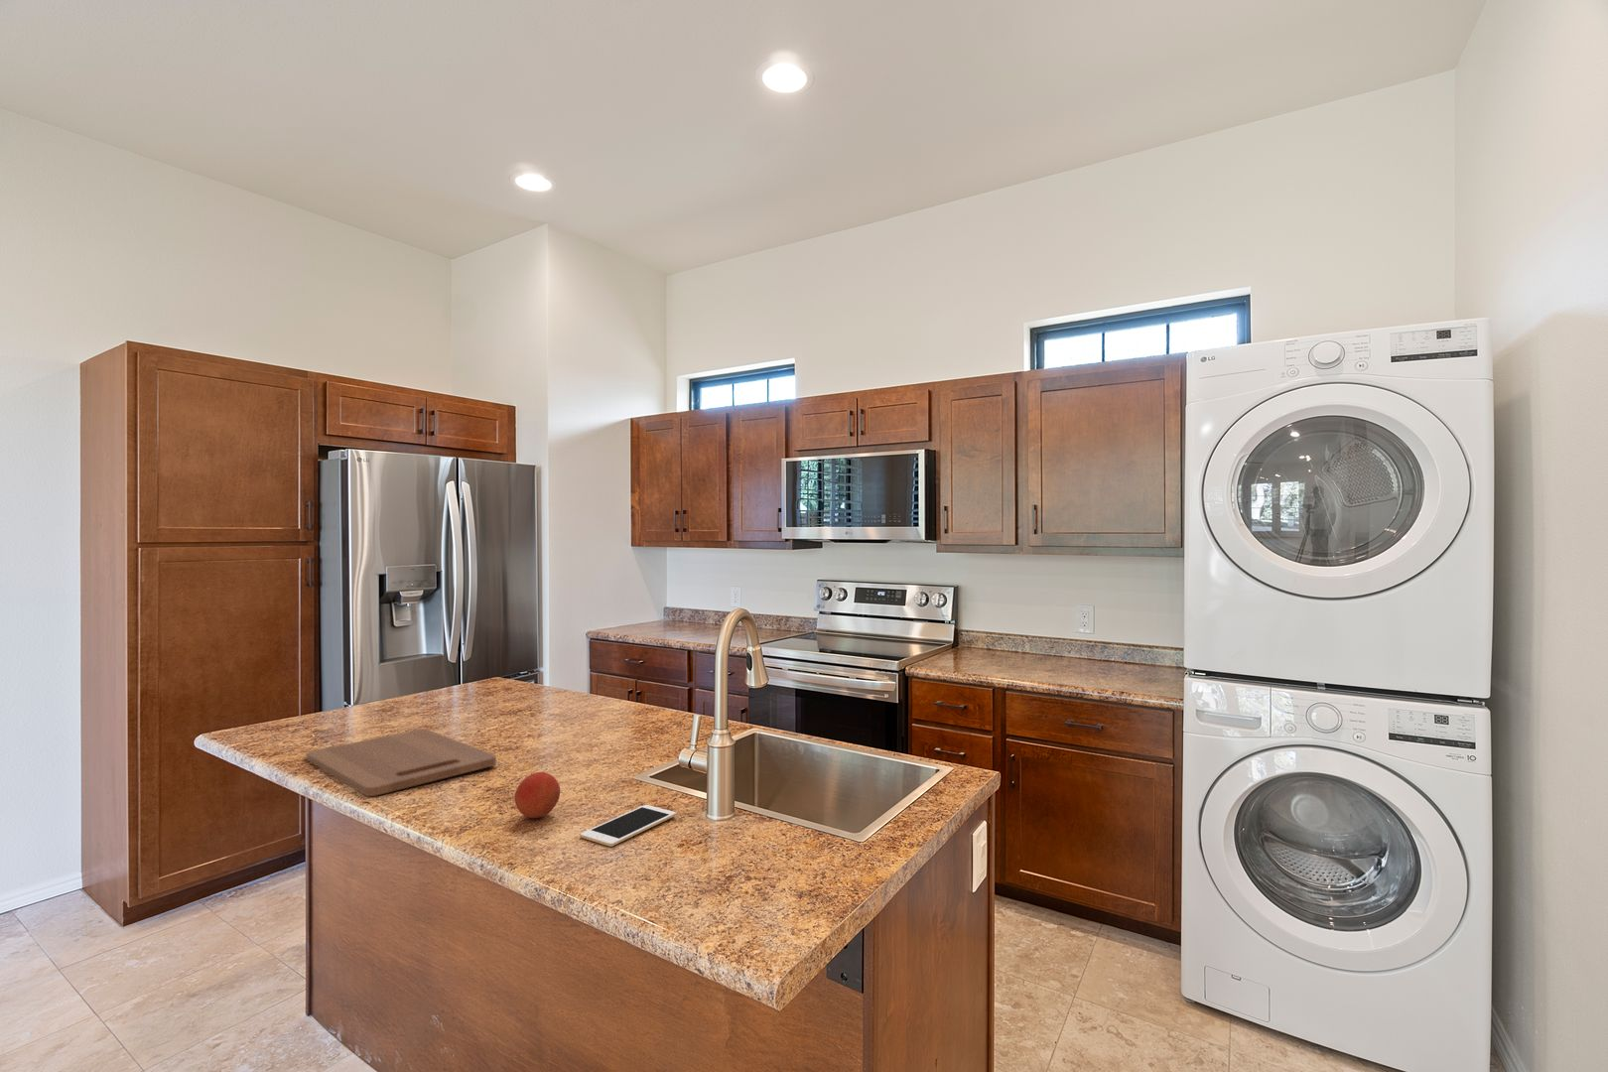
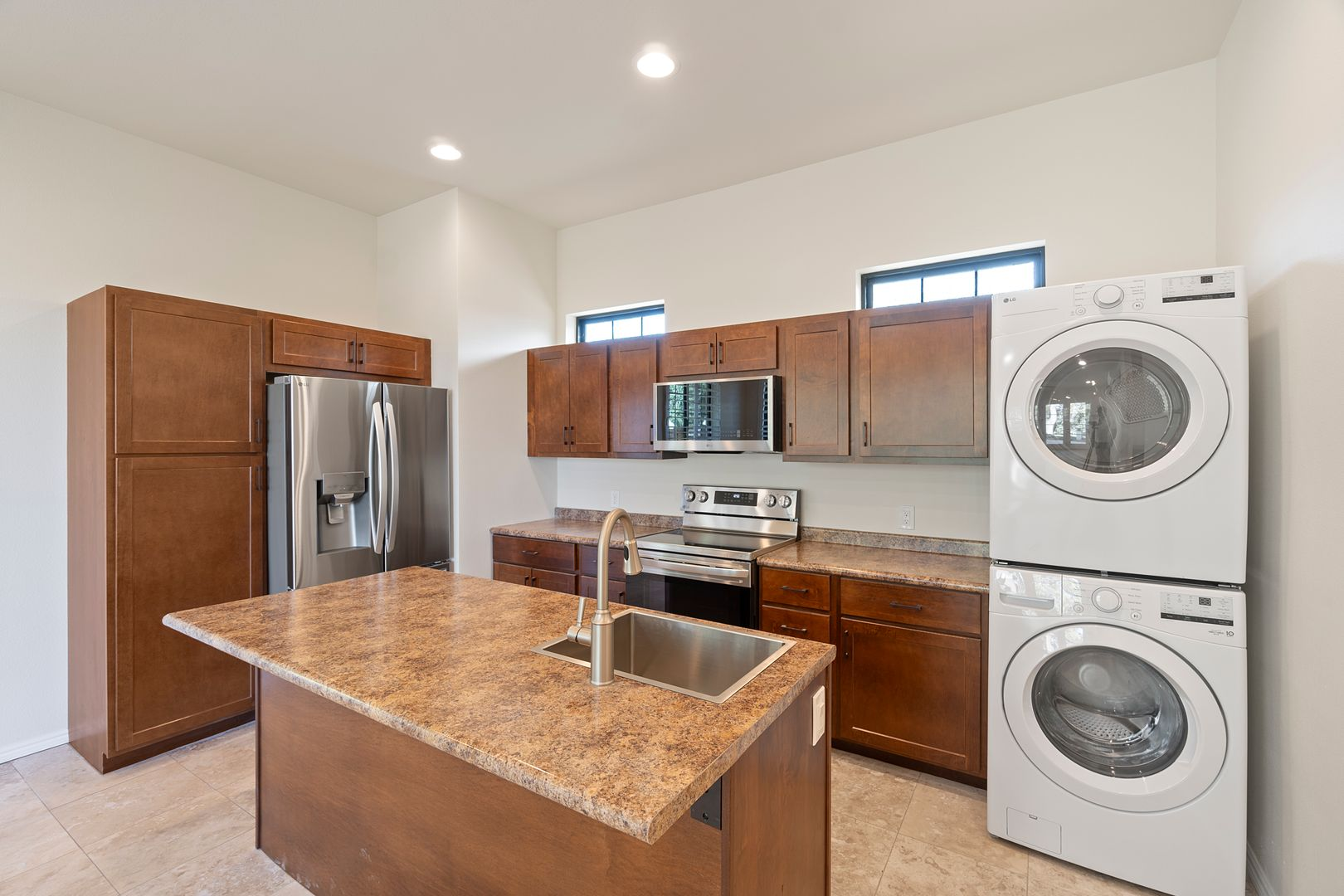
- fruit [514,772,561,818]
- cell phone [580,804,677,848]
- cutting board [306,729,498,797]
